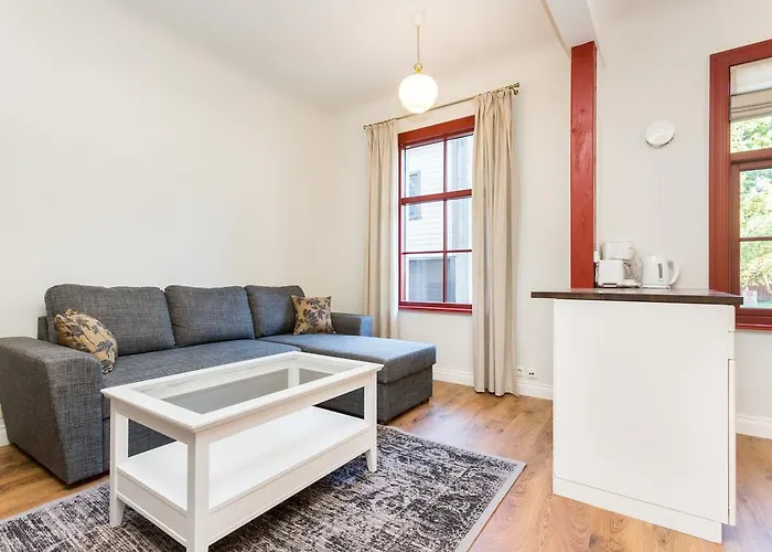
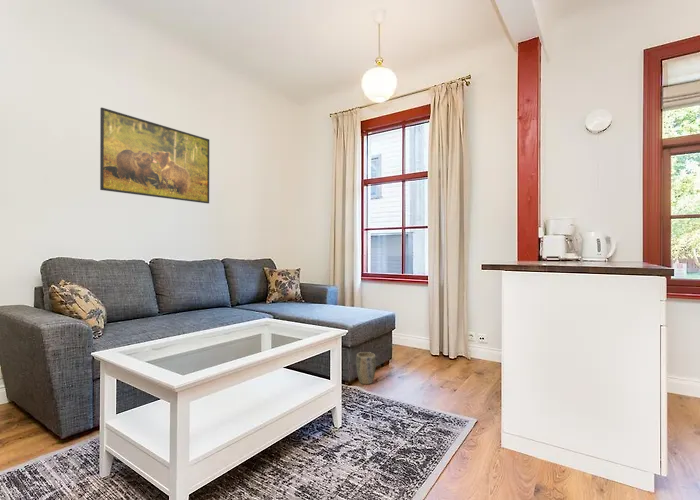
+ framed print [99,107,210,204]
+ plant pot [356,351,376,385]
